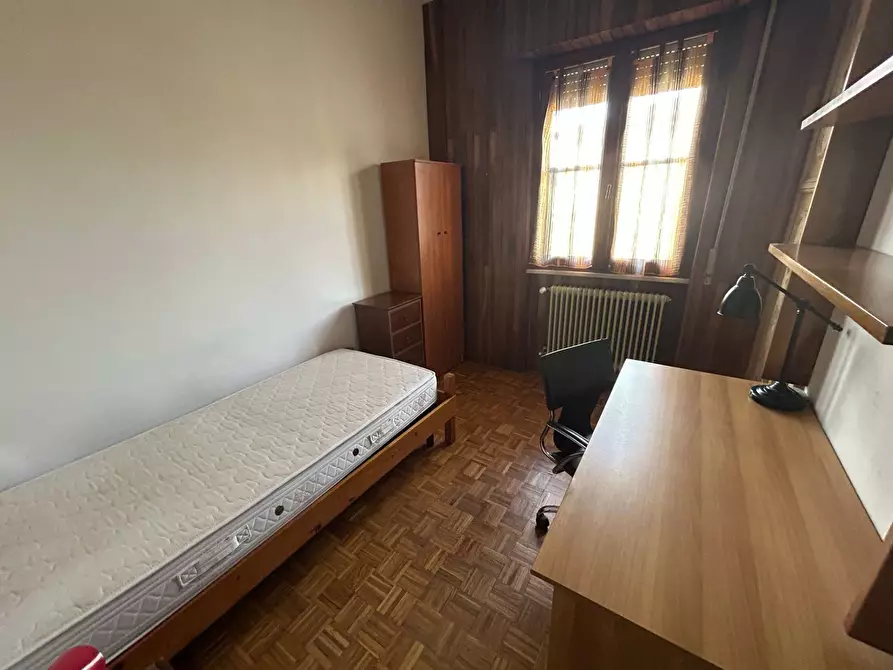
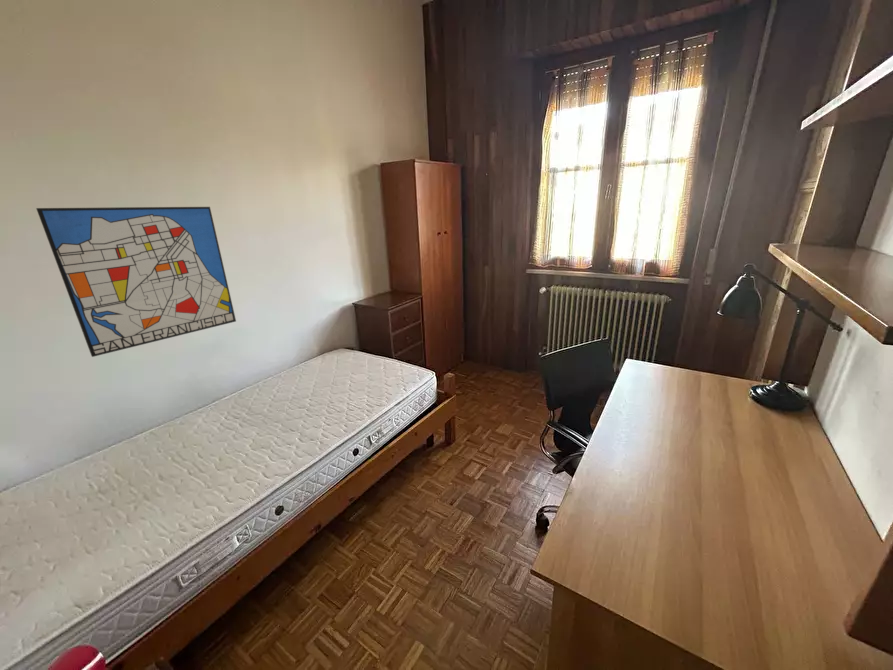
+ wall art [35,206,237,358]
